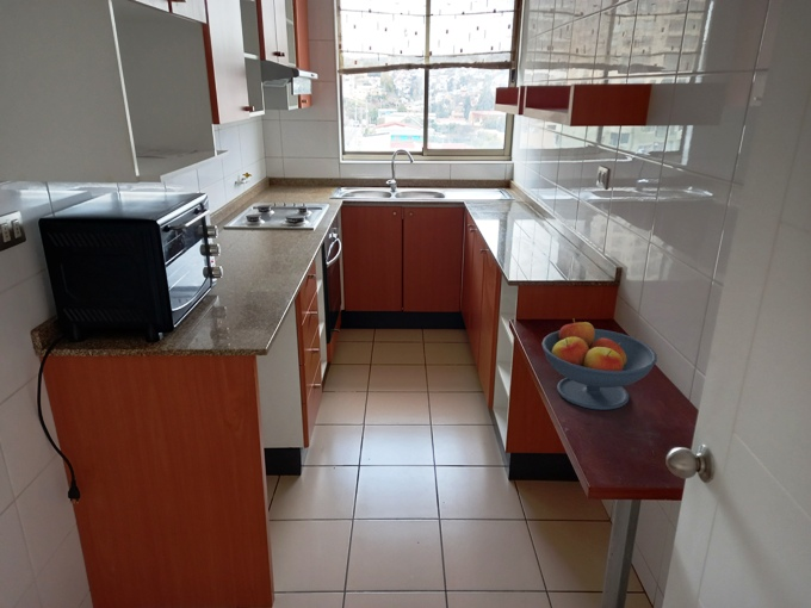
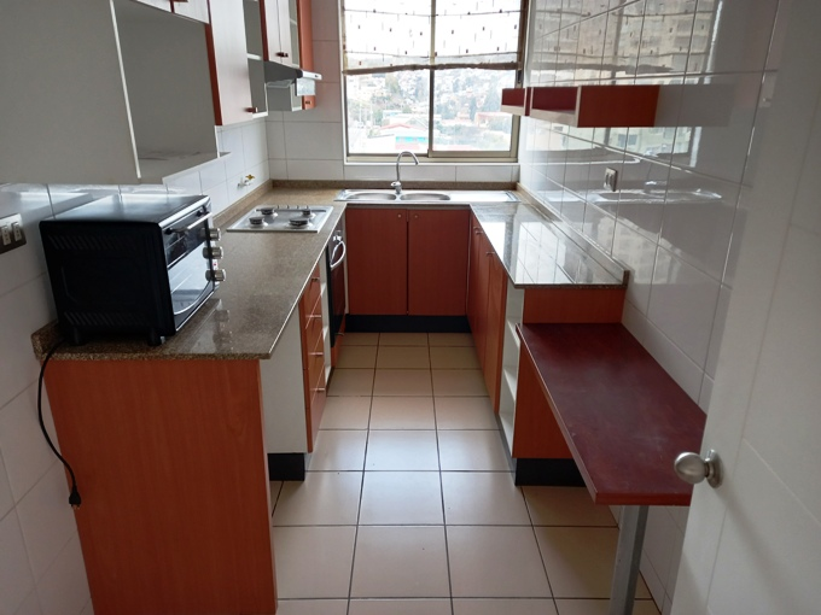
- fruit bowl [540,317,658,411]
